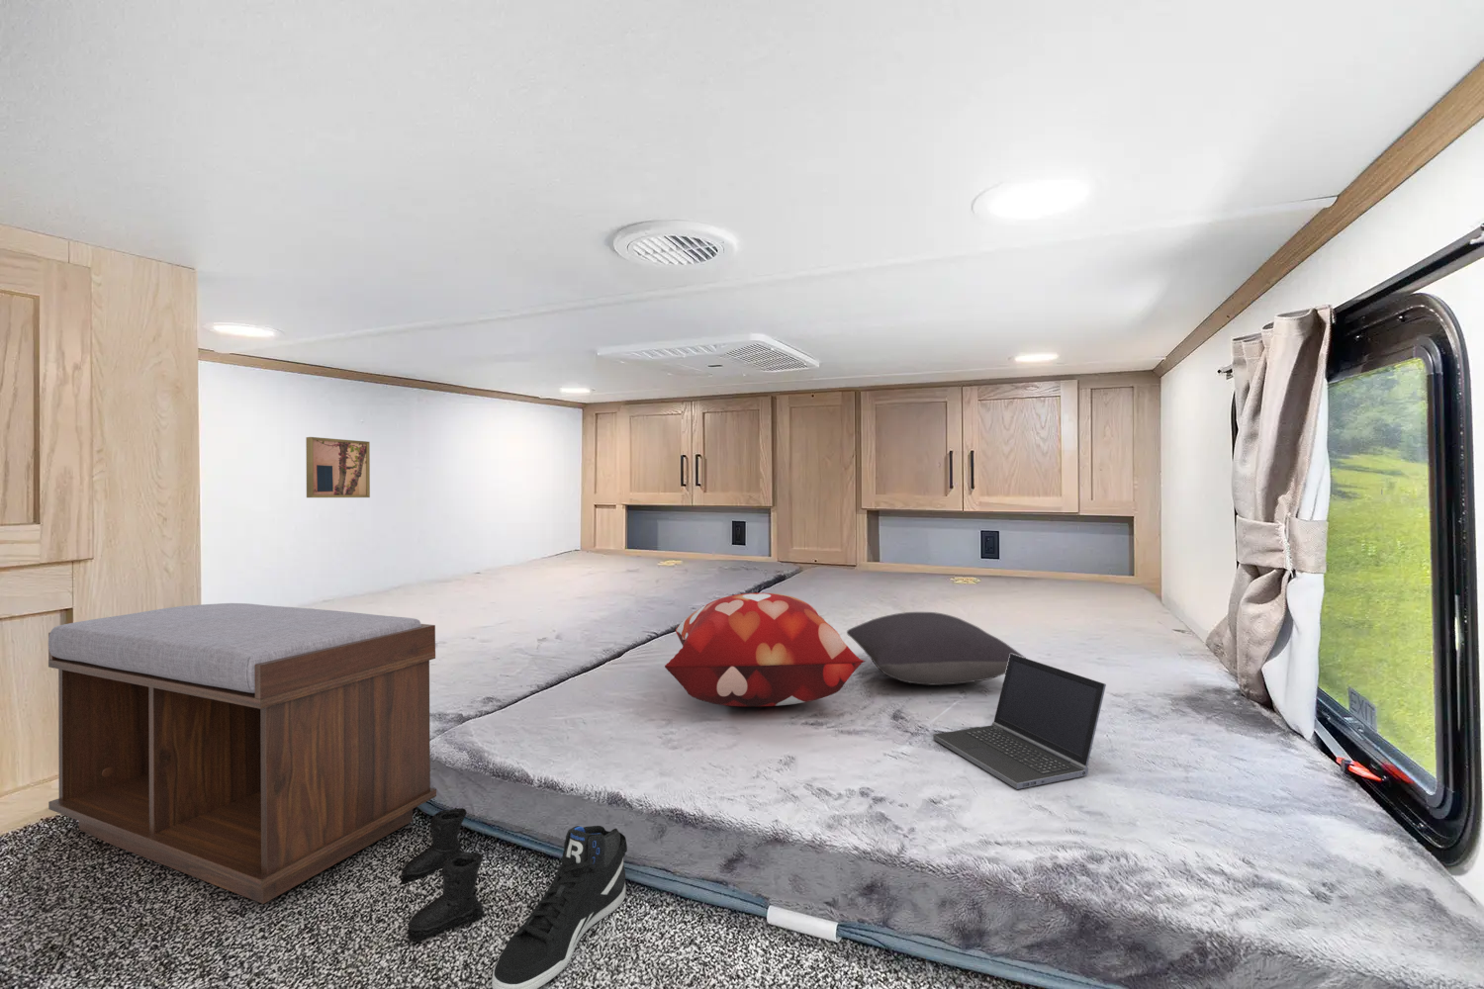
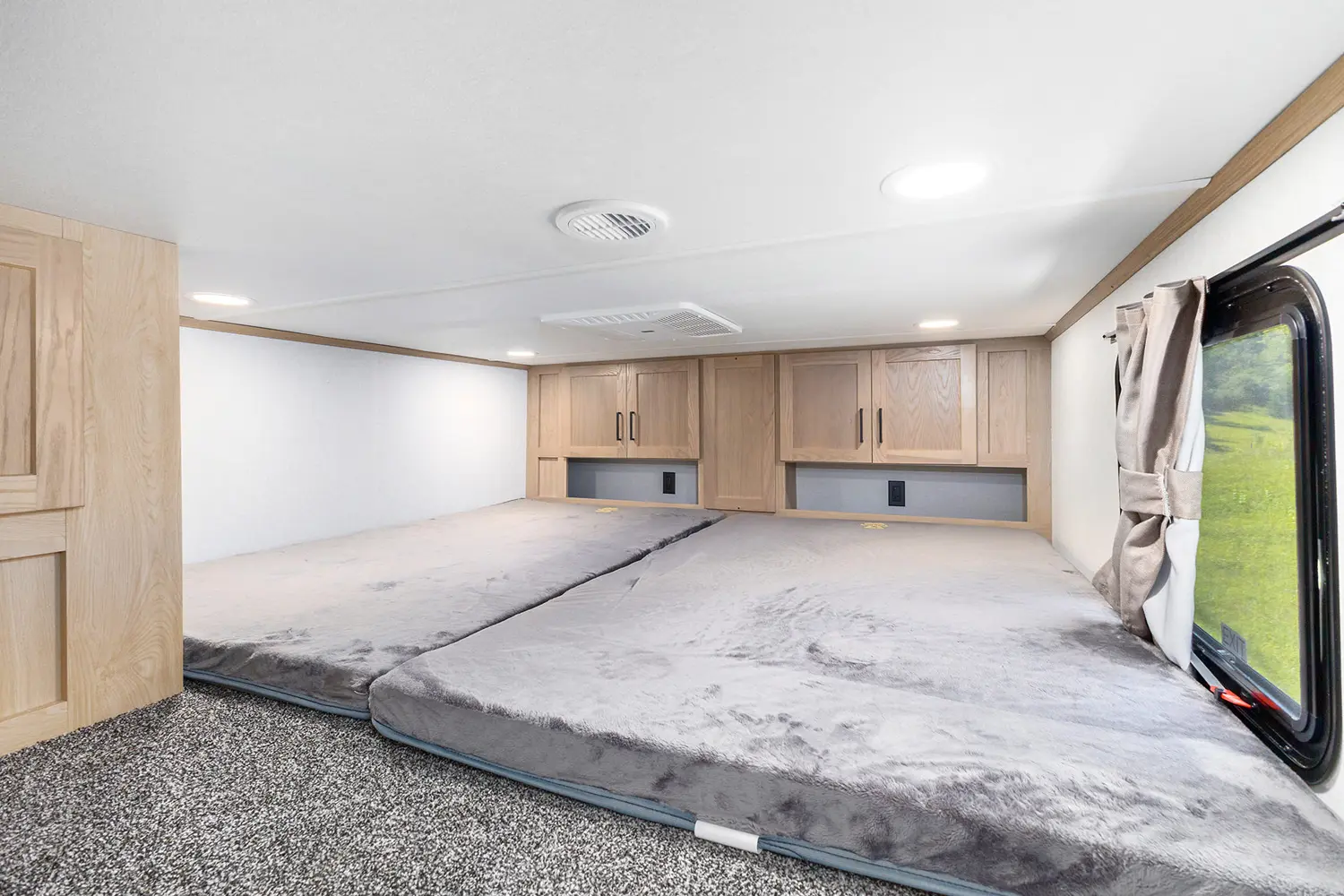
- laptop computer [932,653,1107,790]
- wall art [305,436,371,499]
- decorative pillow [664,593,866,708]
- bench [47,603,437,905]
- sneaker [490,825,628,989]
- pillow [846,612,1028,687]
- boots [399,807,486,943]
